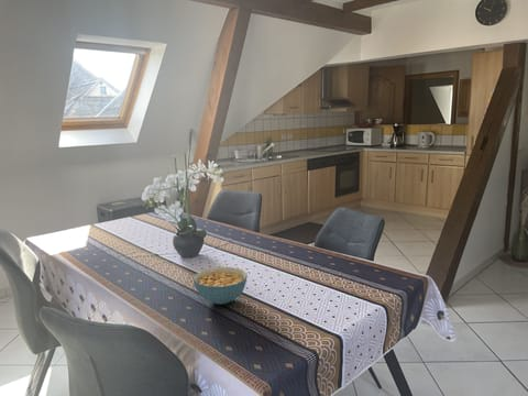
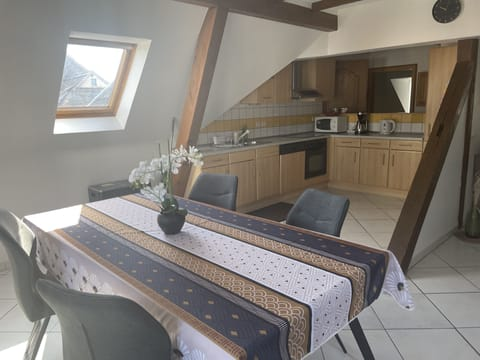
- cereal bowl [193,266,249,306]
